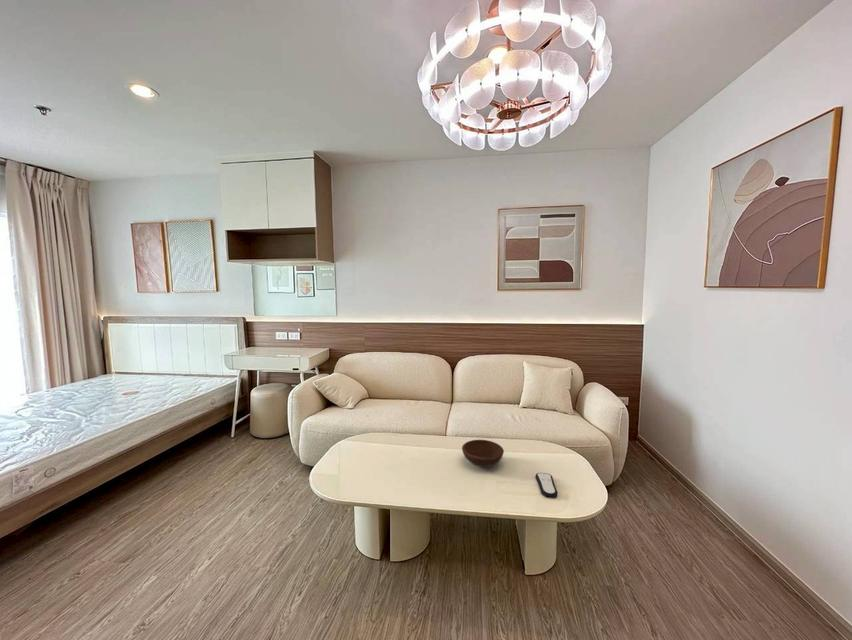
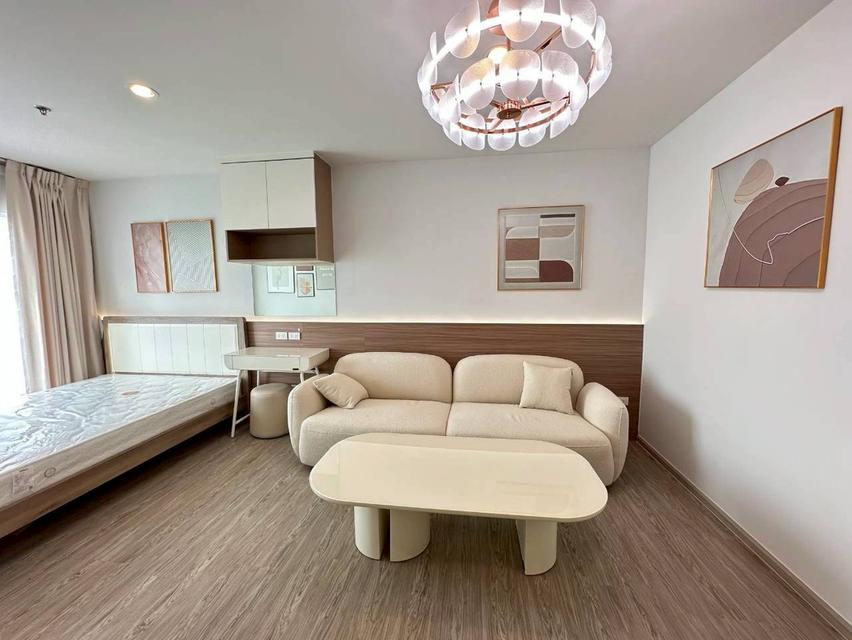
- bowl [461,439,505,468]
- remote control [534,472,558,499]
